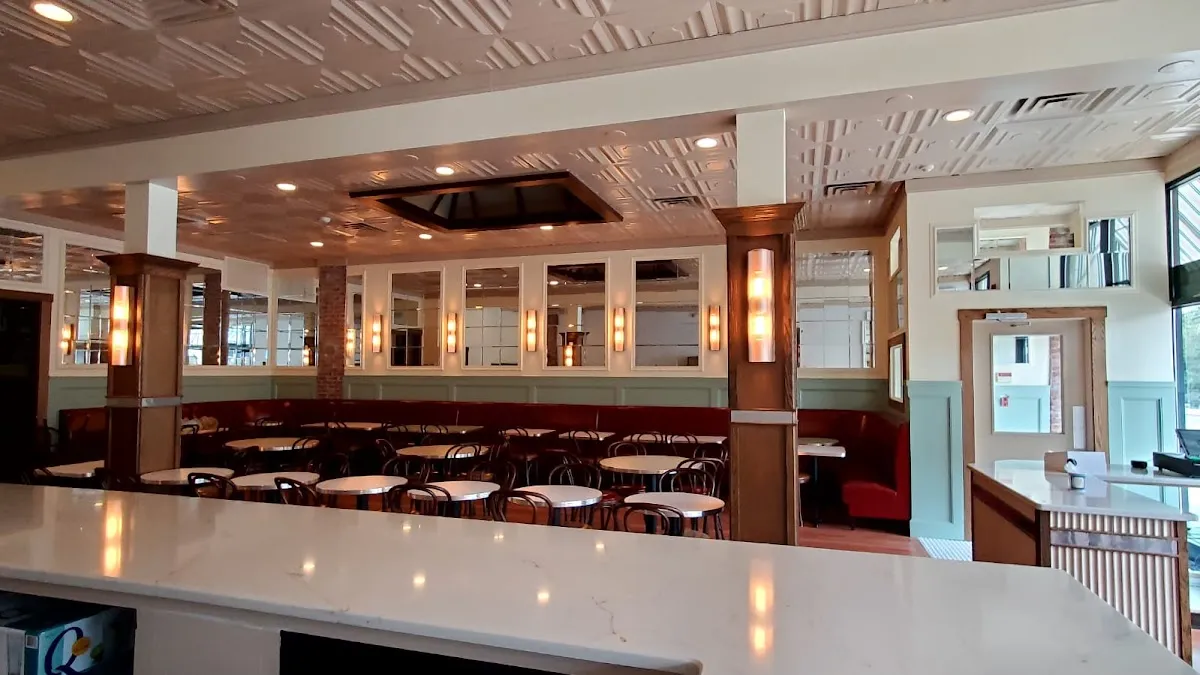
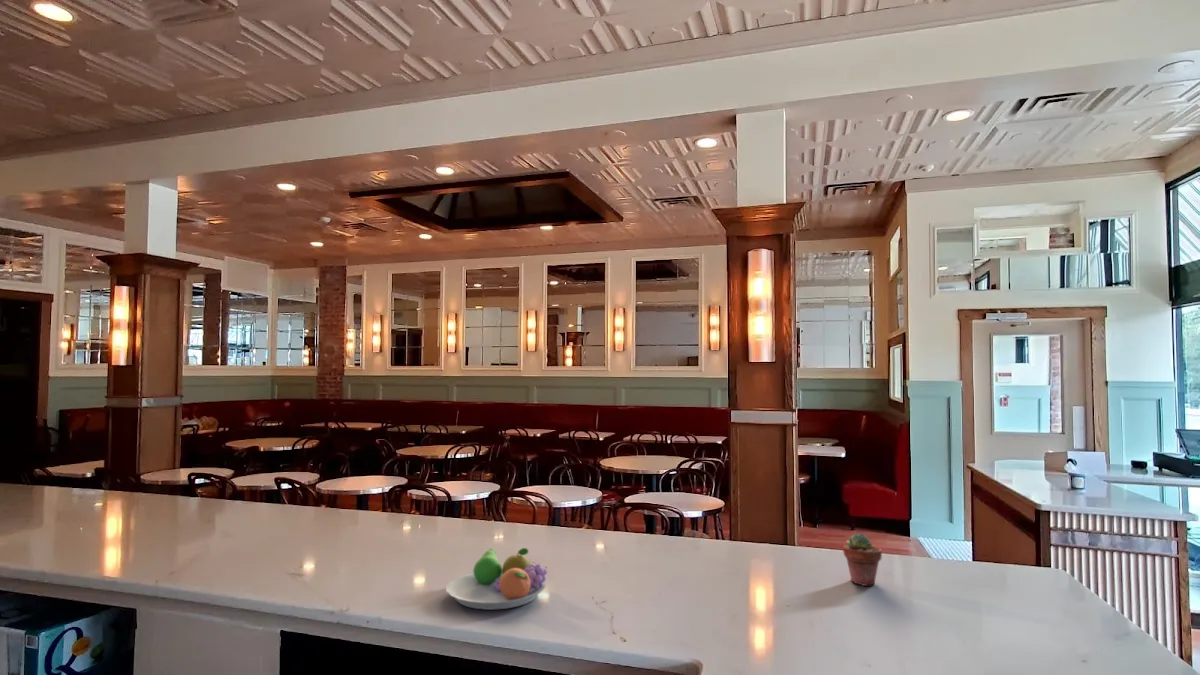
+ fruit bowl [445,547,548,611]
+ potted succulent [842,532,883,587]
